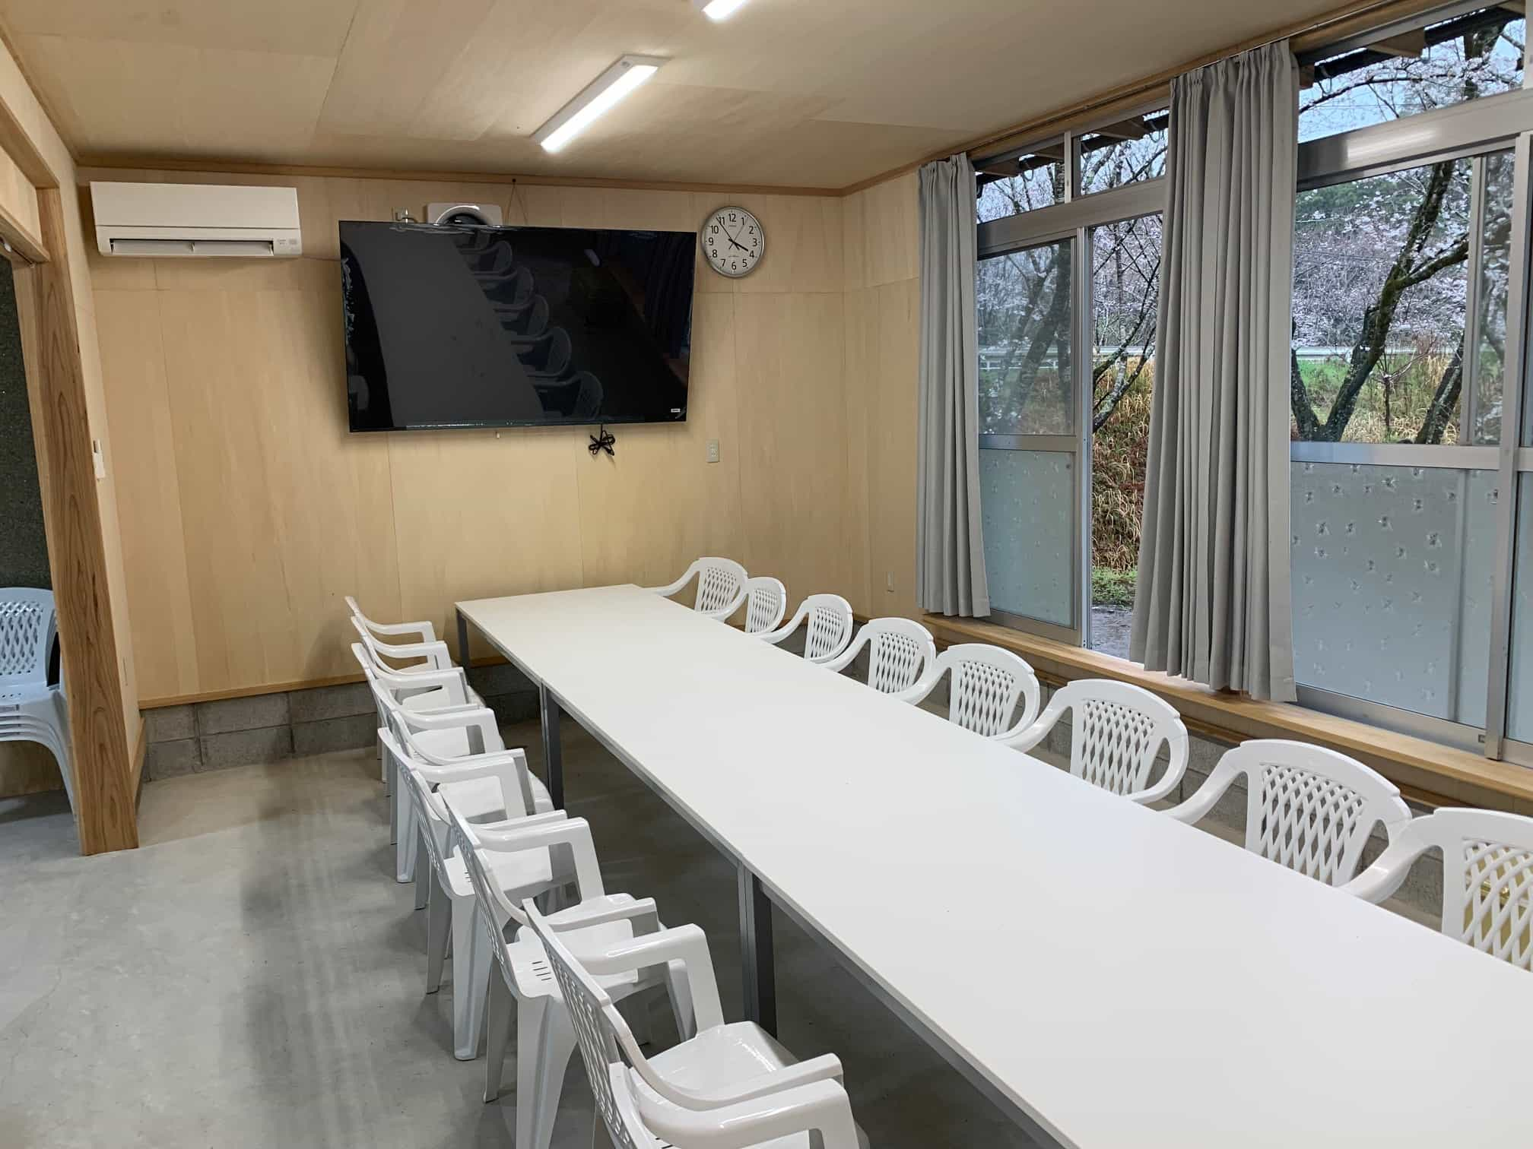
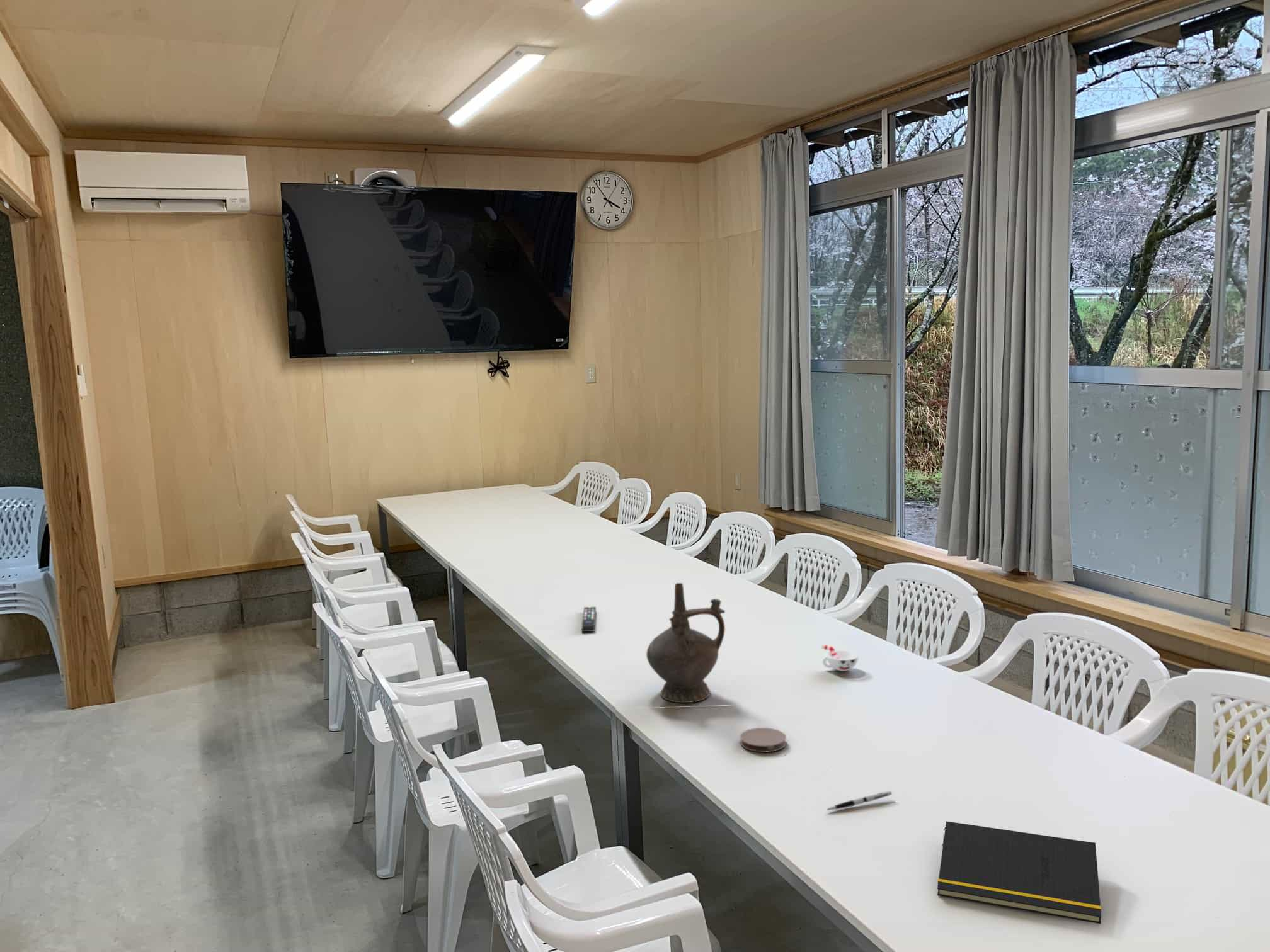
+ notepad [937,820,1102,924]
+ remote control [581,606,597,632]
+ cup [821,643,859,672]
+ coaster [740,727,787,753]
+ pen [826,790,893,811]
+ ceremonial vessel [646,582,726,704]
